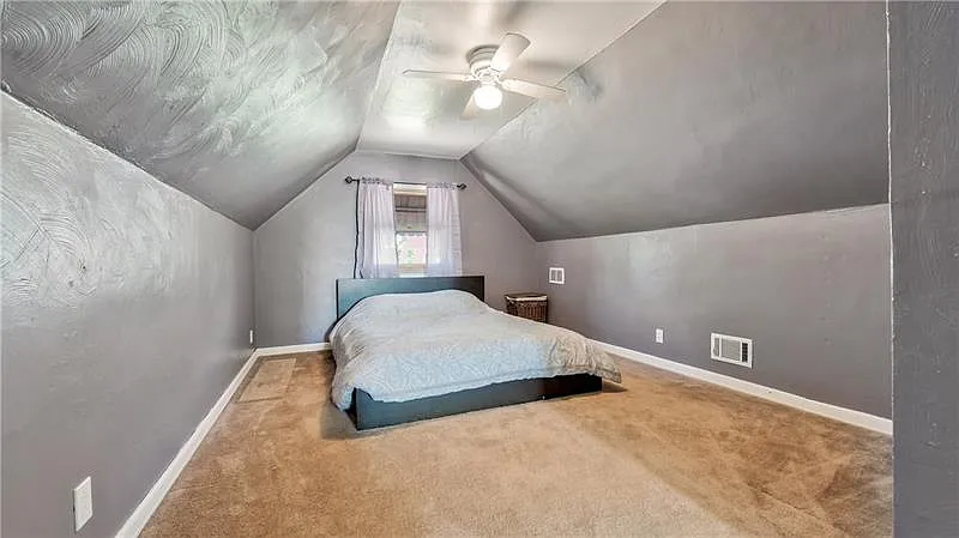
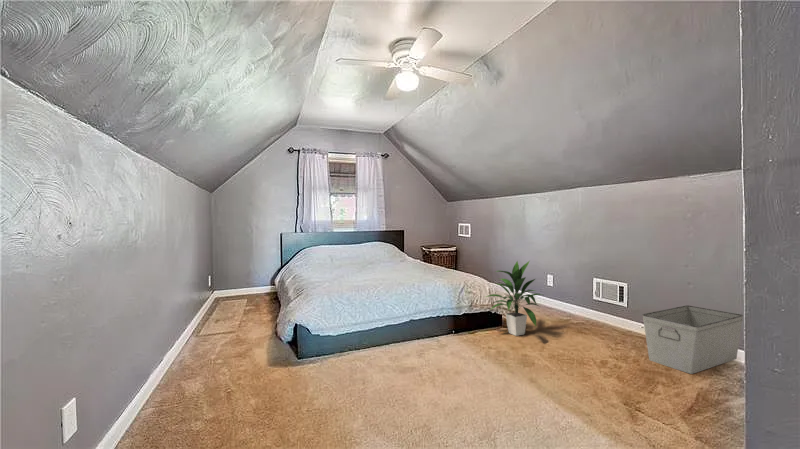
+ indoor plant [485,260,544,337]
+ storage bin [641,304,744,375]
